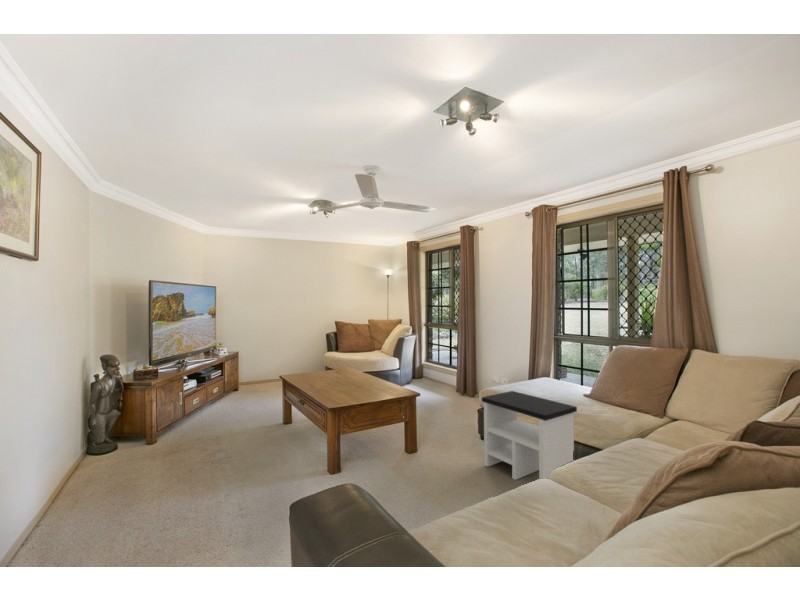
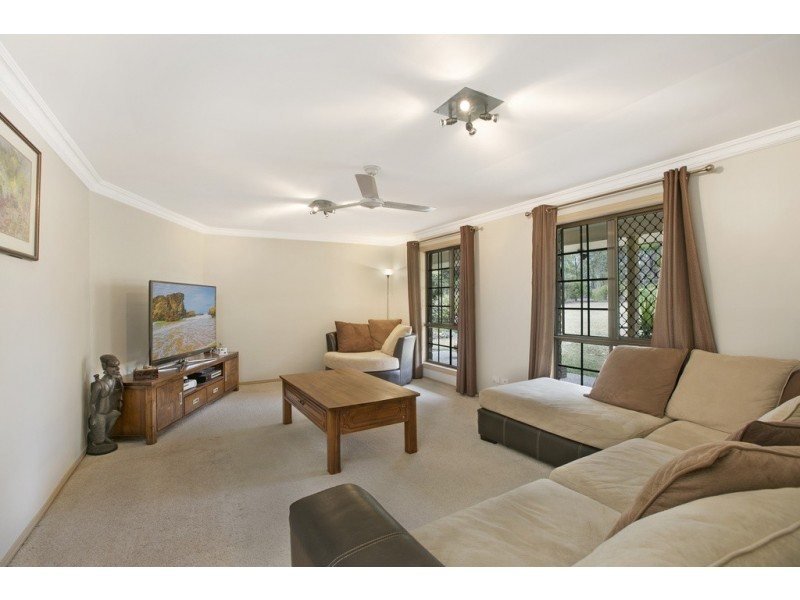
- side table [481,390,578,481]
